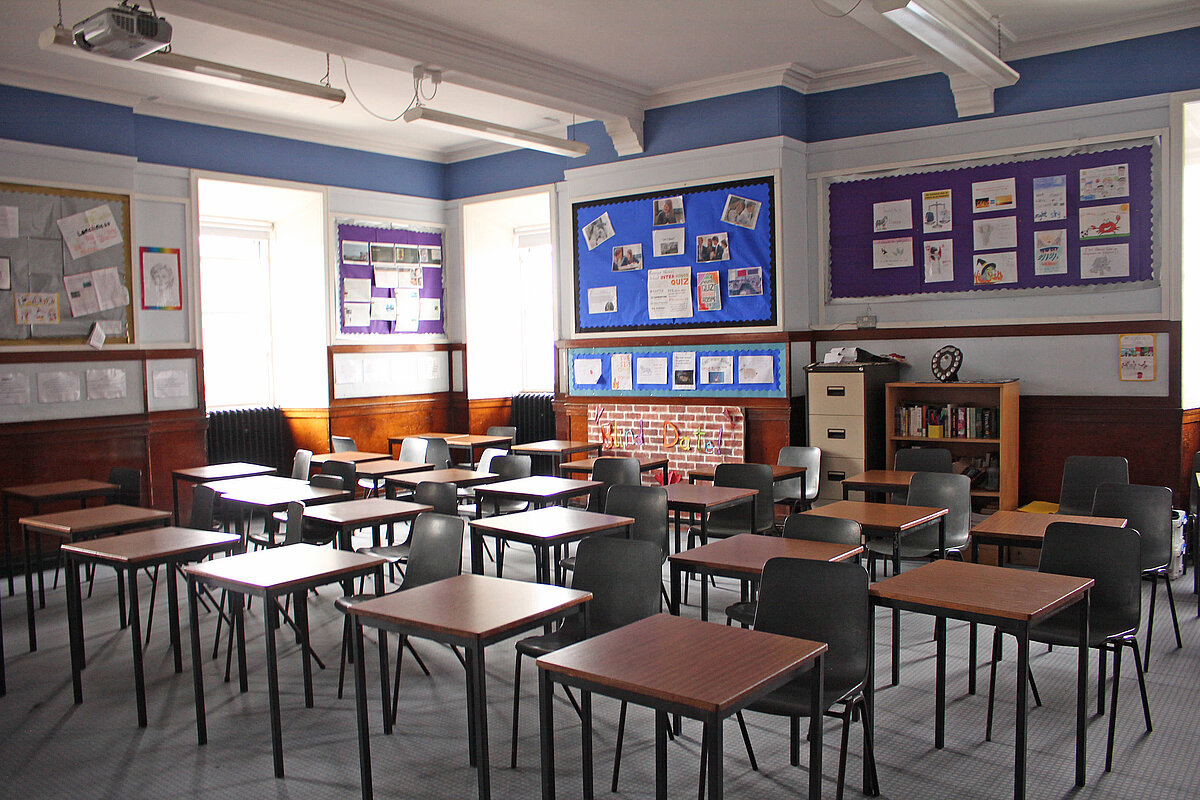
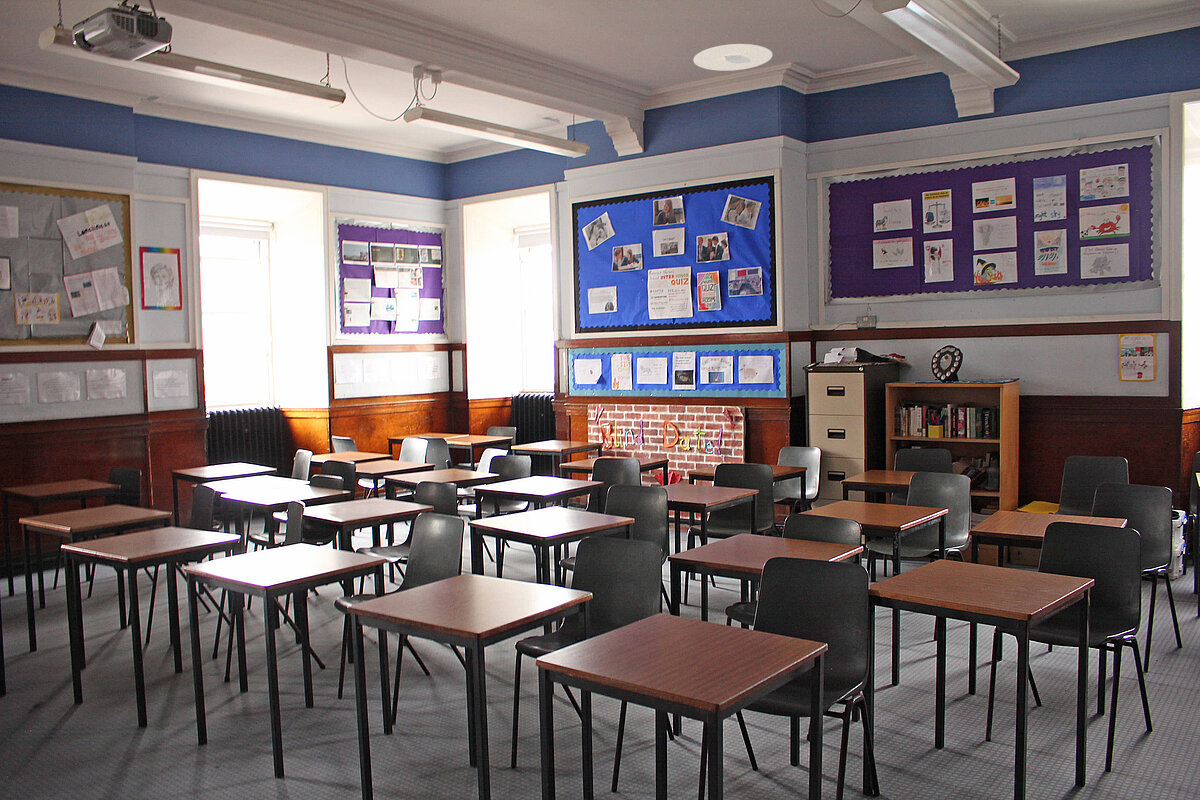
+ ceiling light [693,43,773,72]
